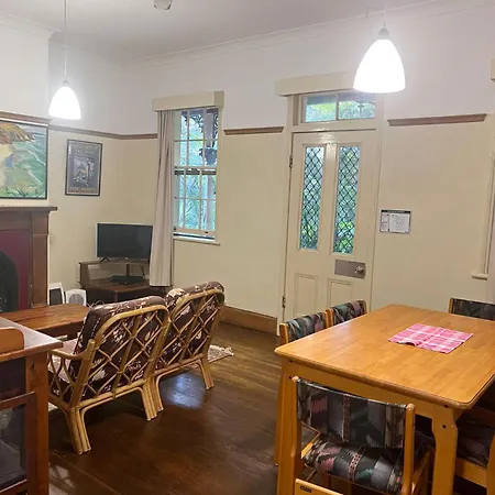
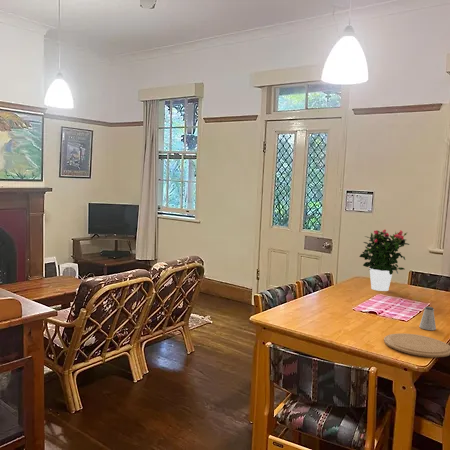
+ saltshaker [418,306,437,331]
+ potted flower [359,228,410,292]
+ plate [383,333,450,358]
